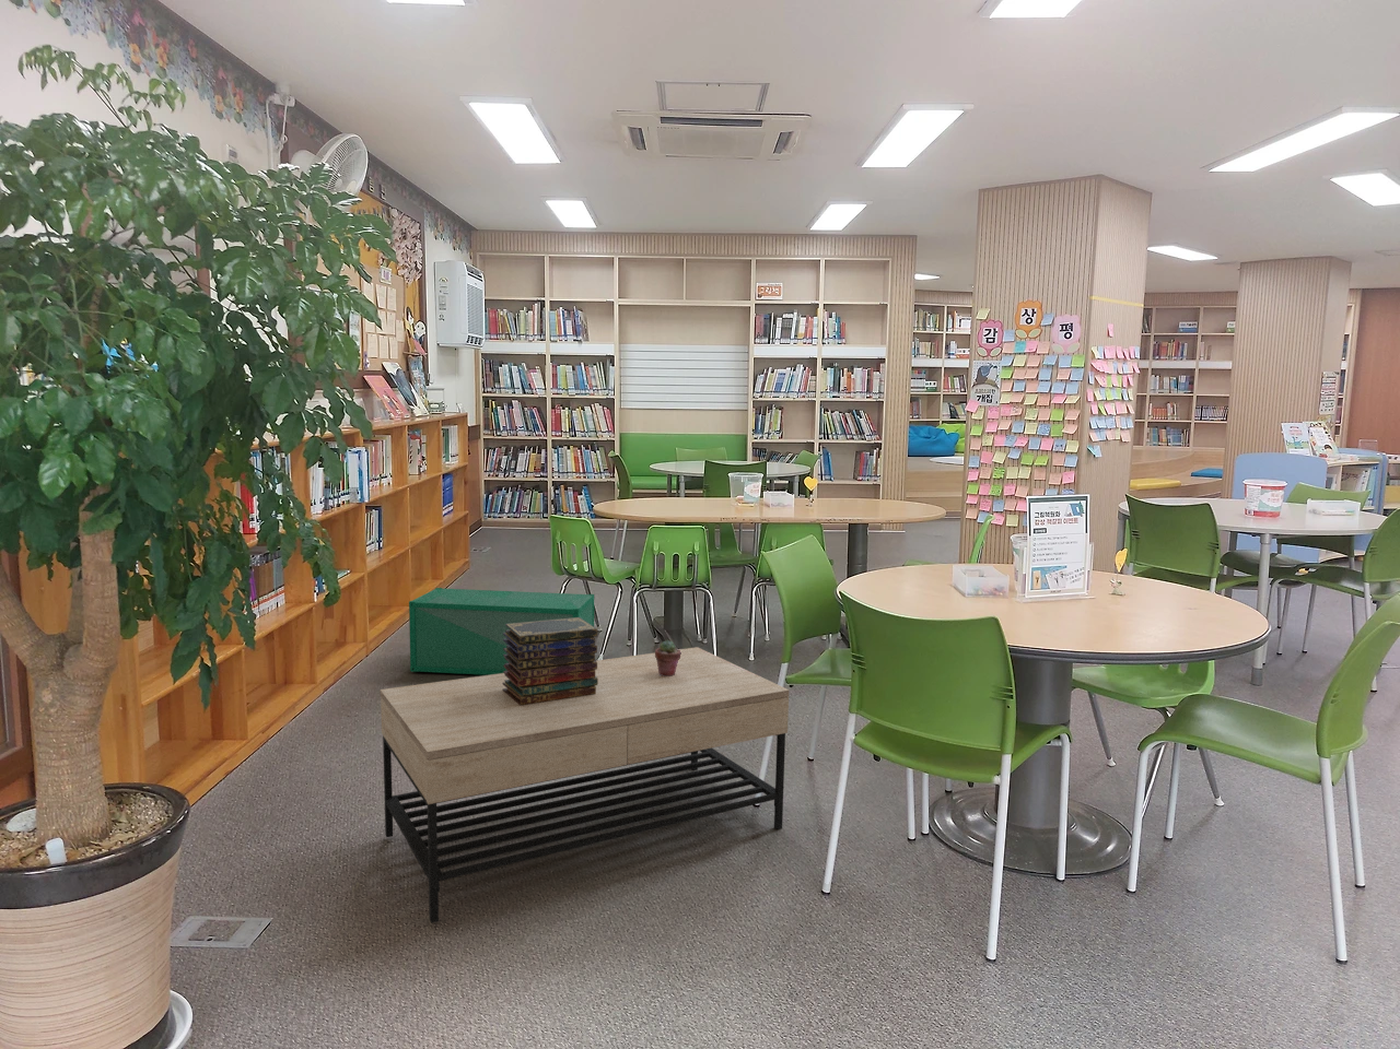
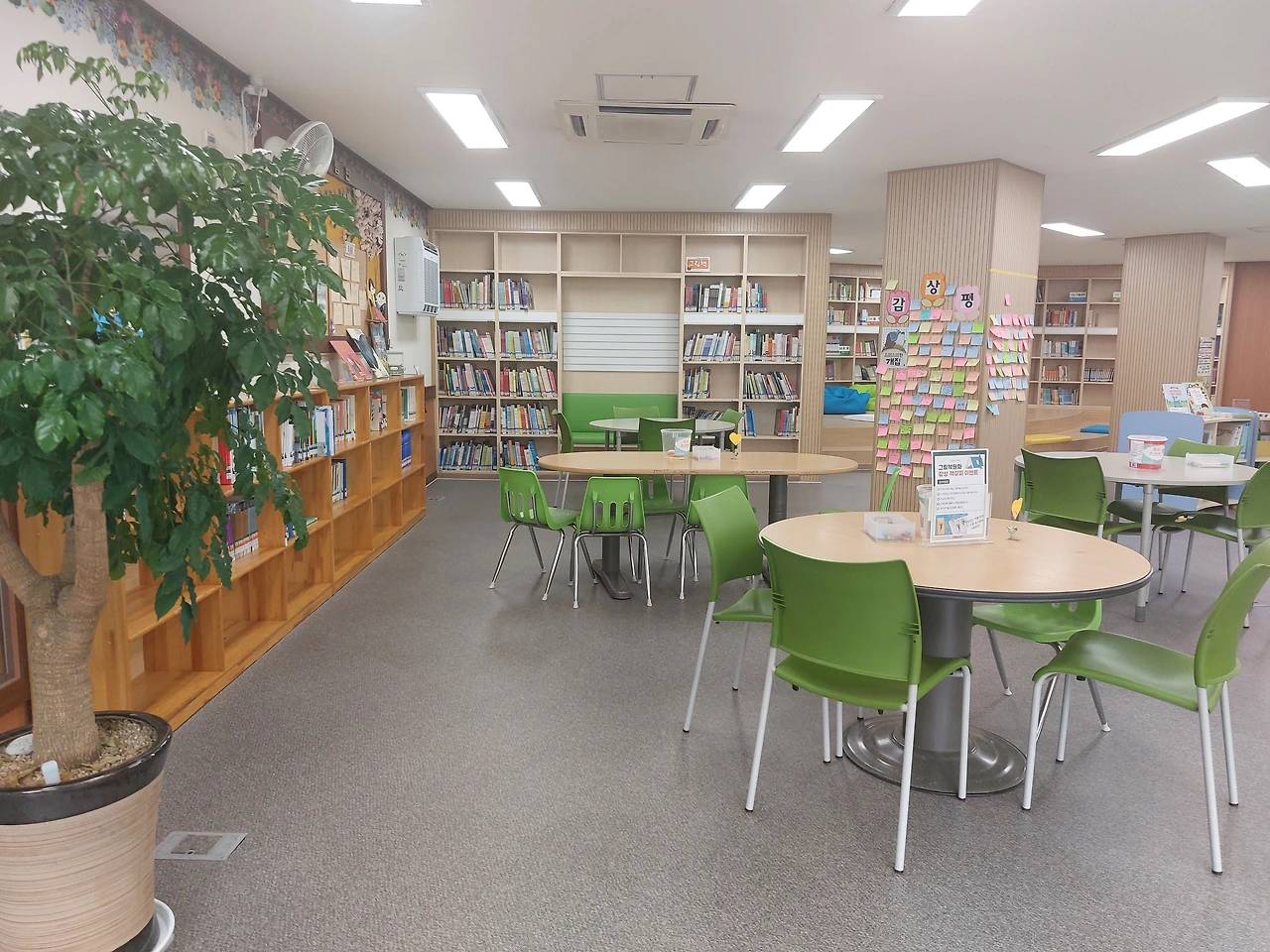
- coffee table [378,646,789,924]
- book stack [502,617,599,706]
- storage bin [408,587,595,675]
- potted succulent [654,639,681,677]
